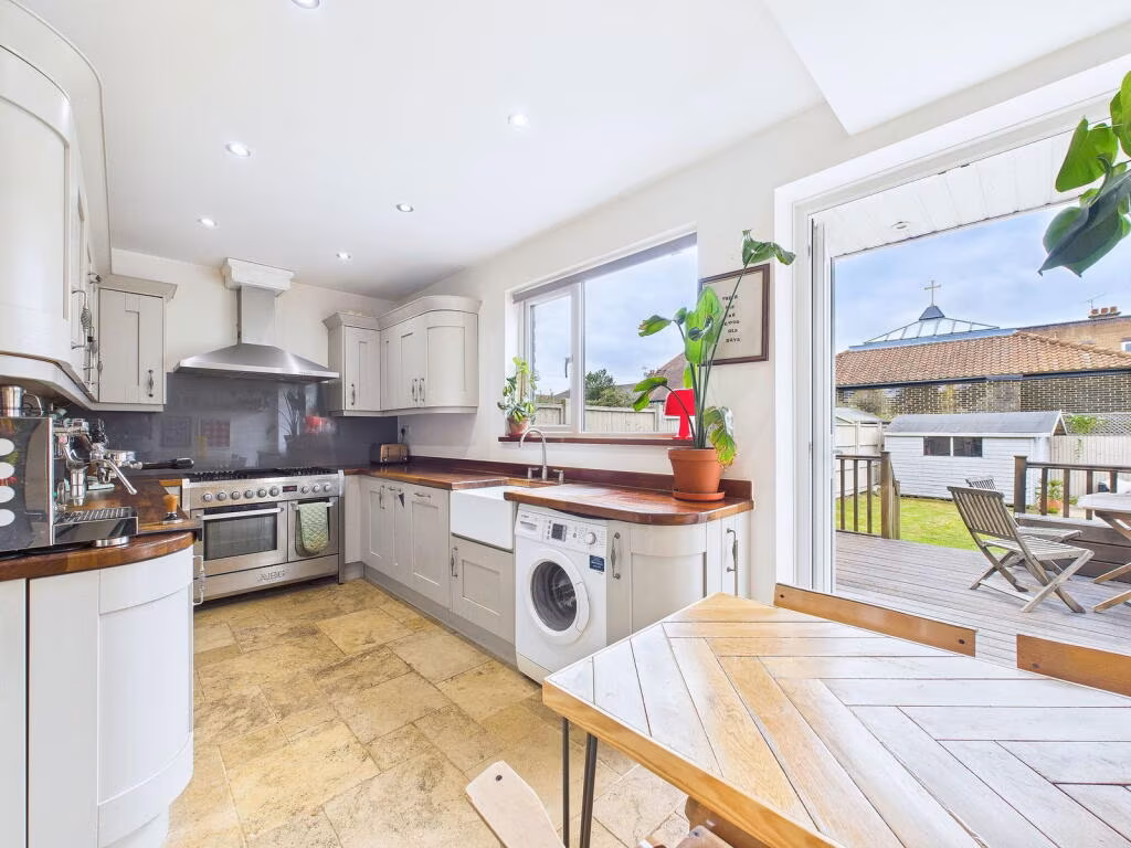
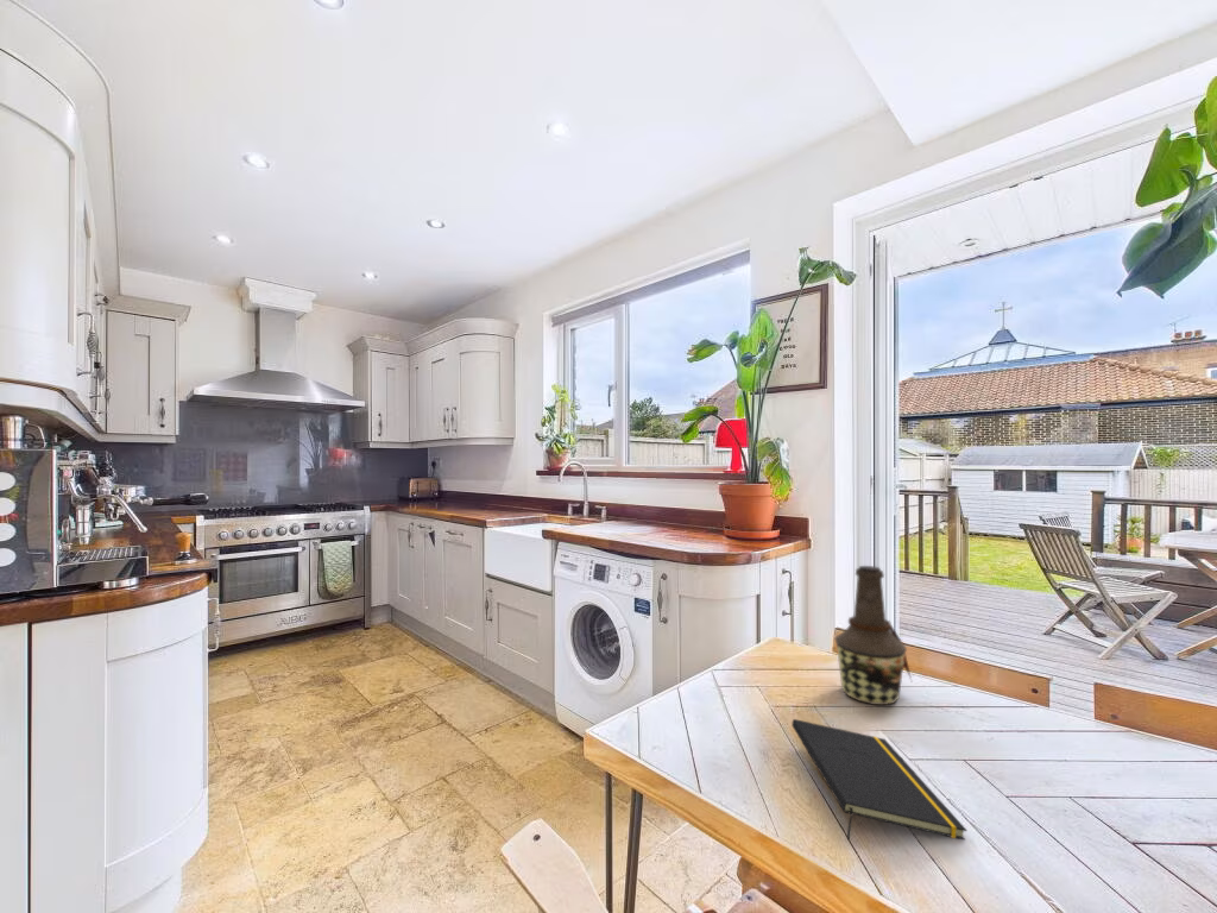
+ bottle [833,565,913,706]
+ notepad [790,718,969,842]
